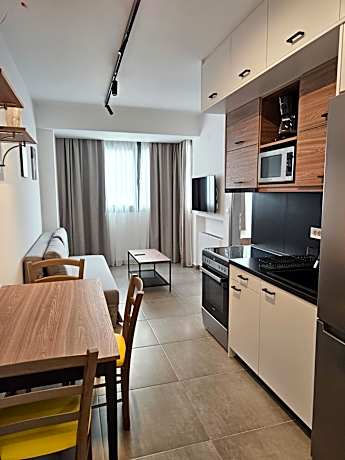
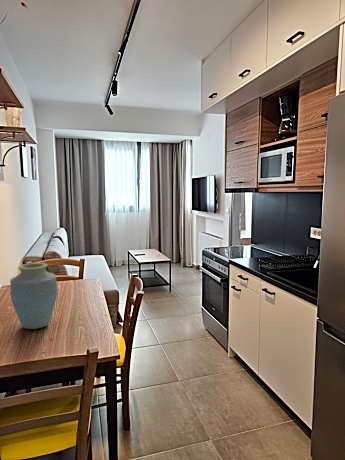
+ vase [9,262,59,330]
